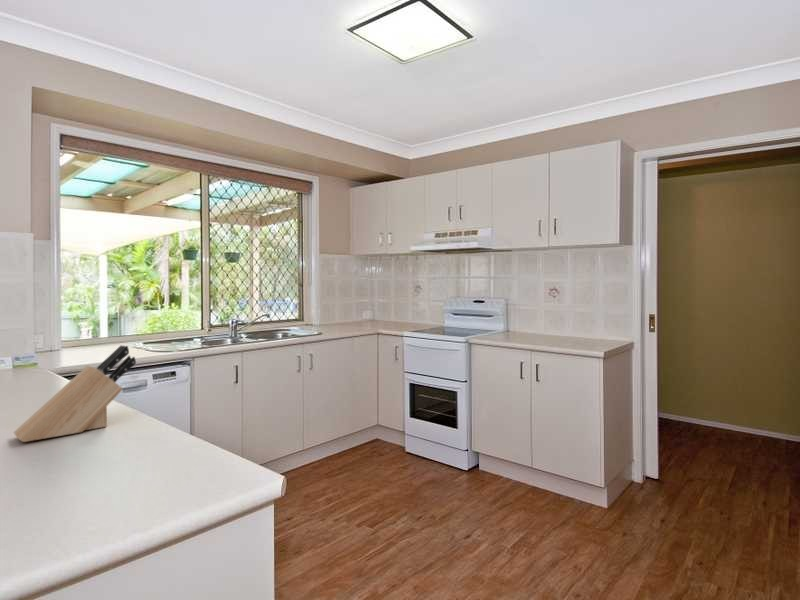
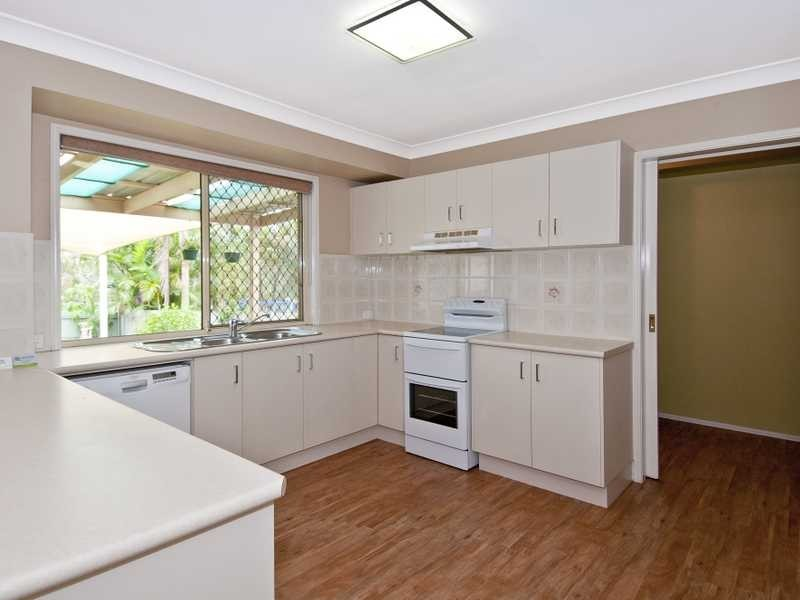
- knife block [13,344,137,443]
